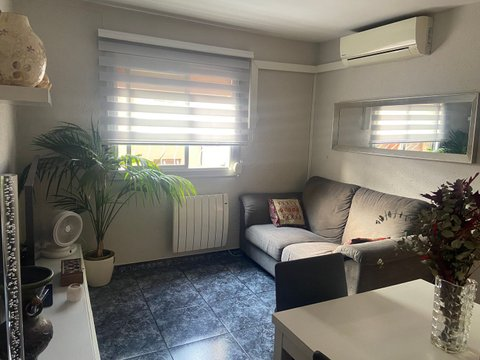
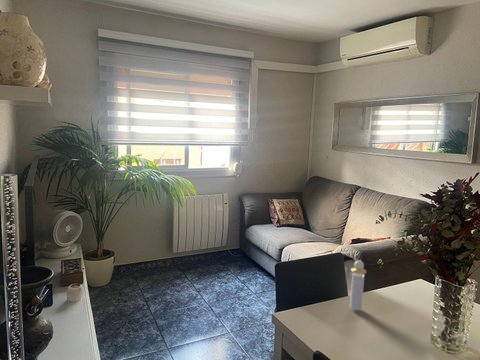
+ perfume bottle [349,259,367,311]
